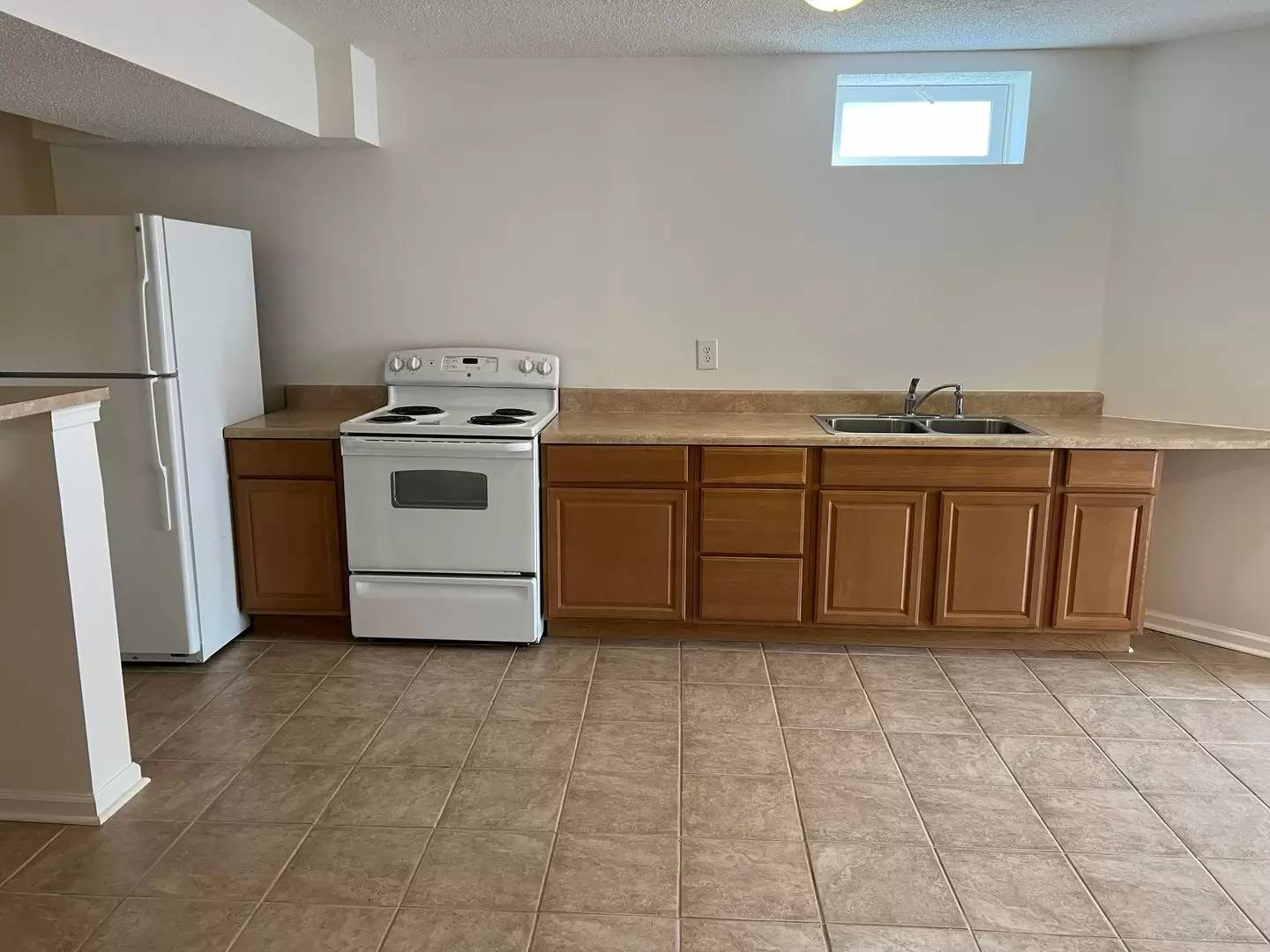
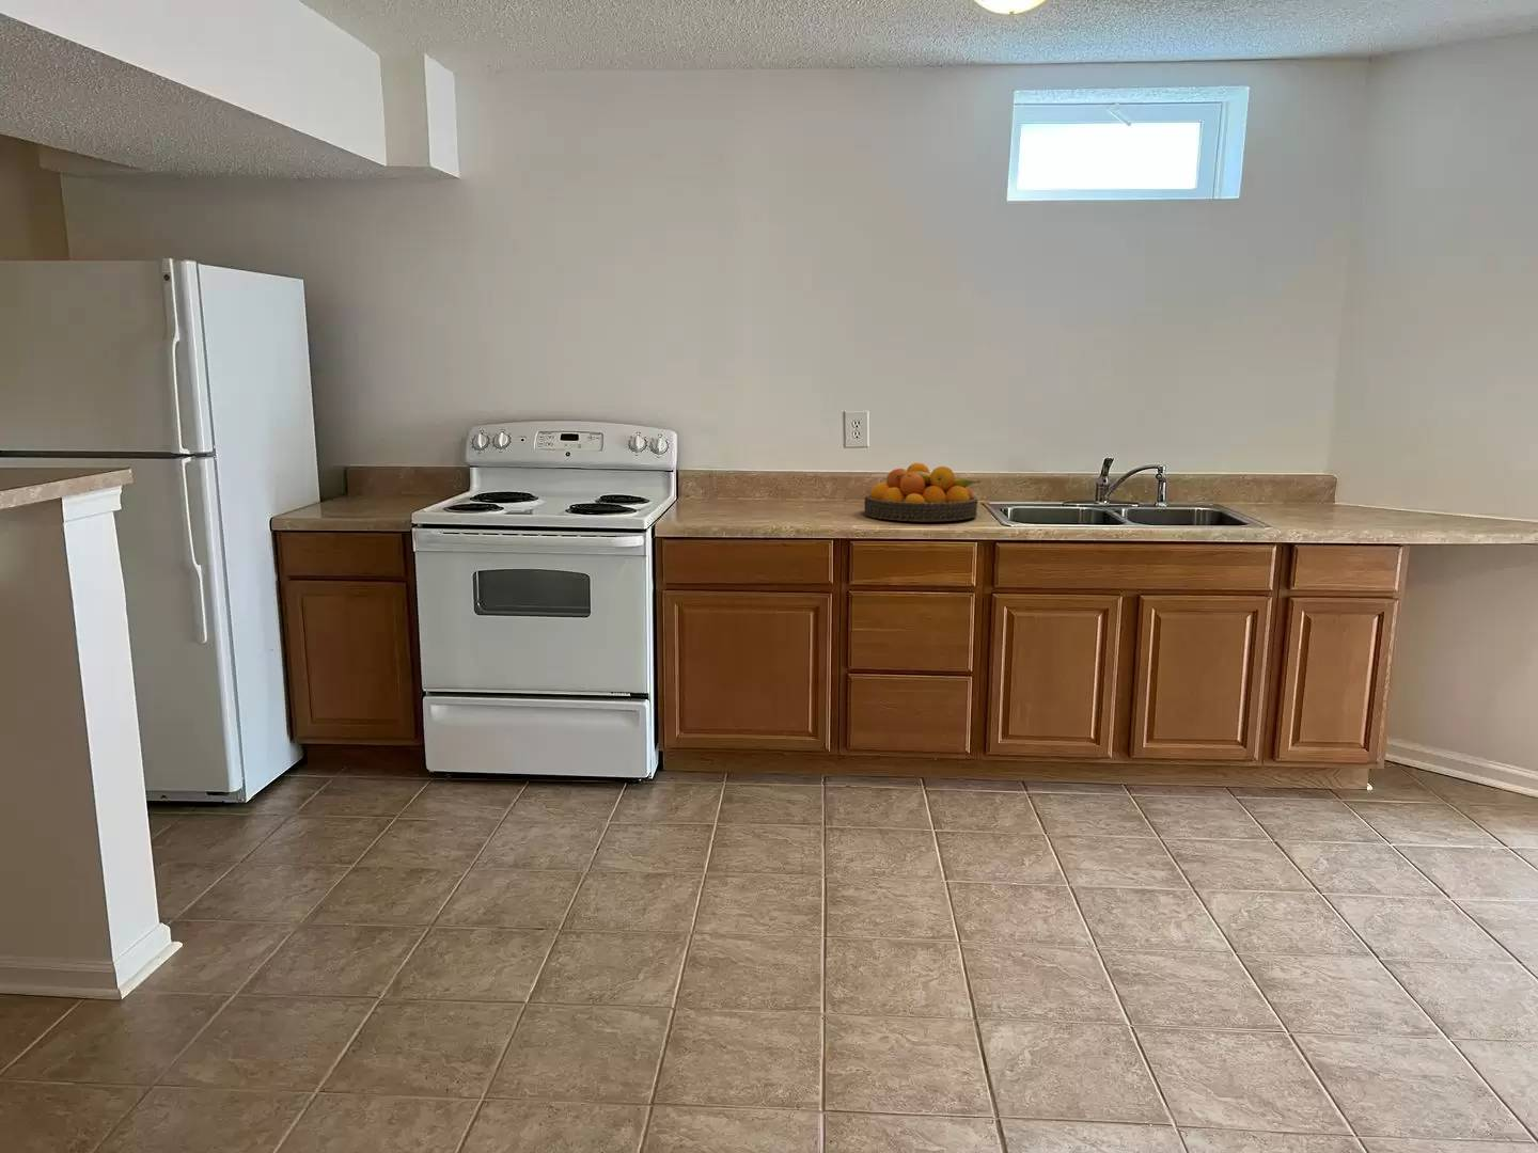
+ fruit bowl [863,463,982,523]
